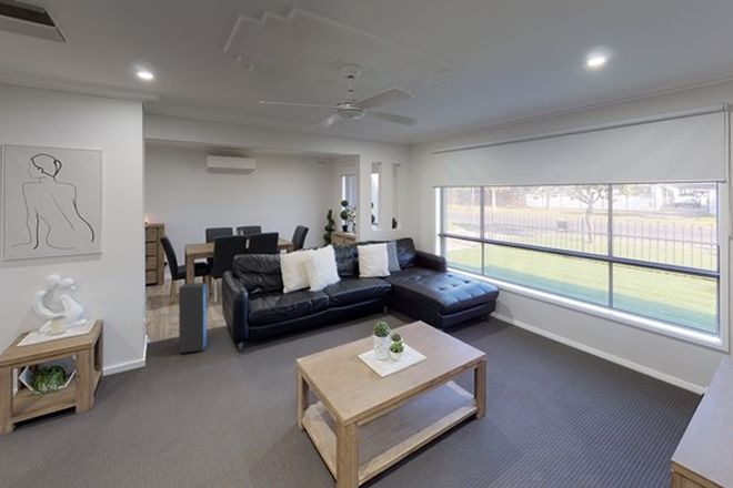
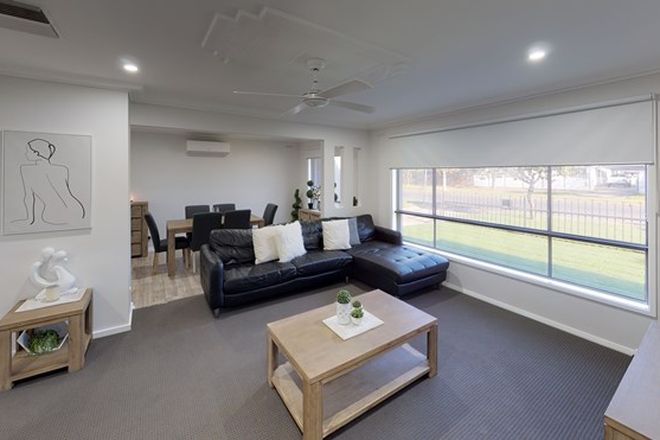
- air purifier [178,282,208,354]
